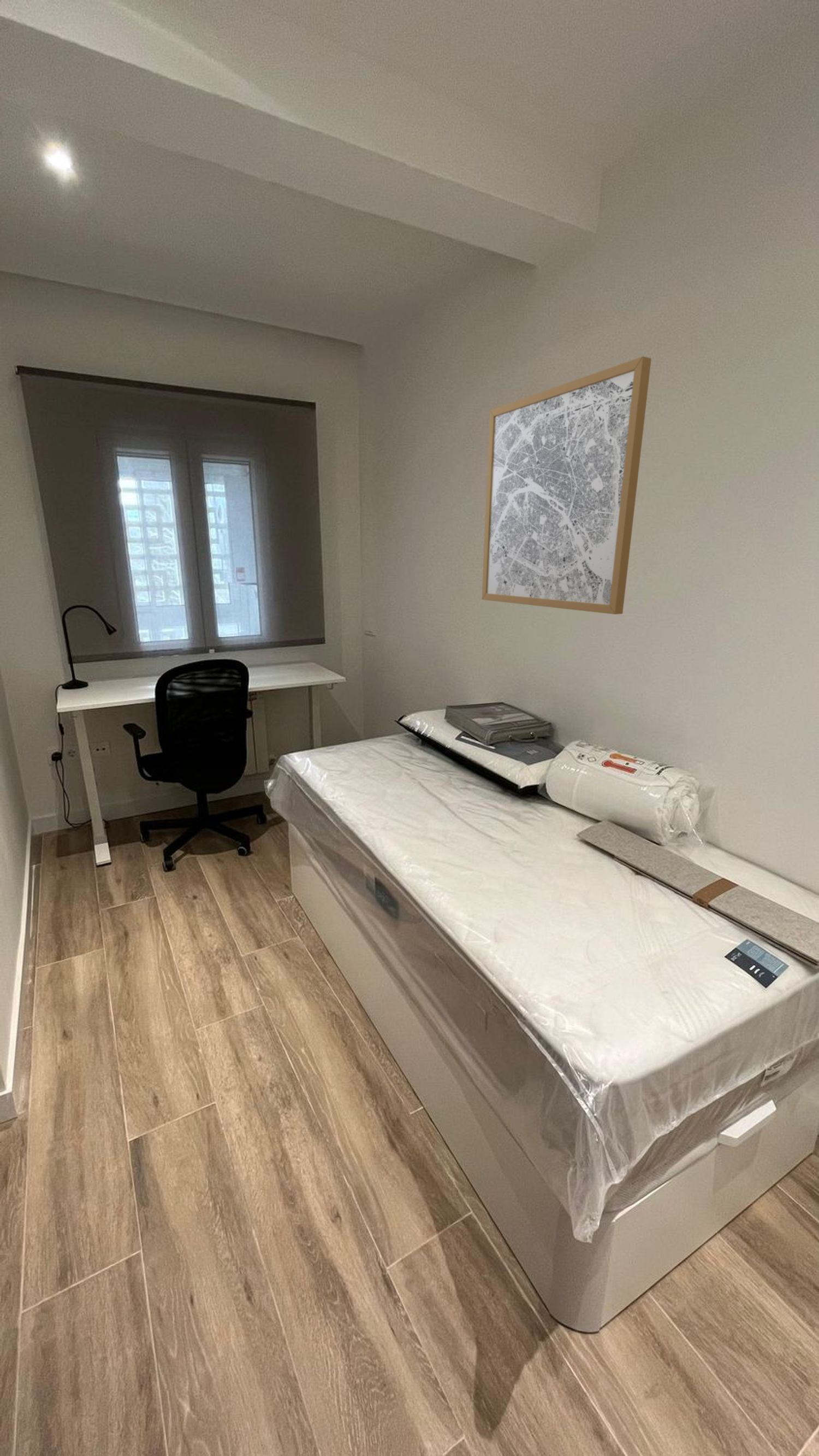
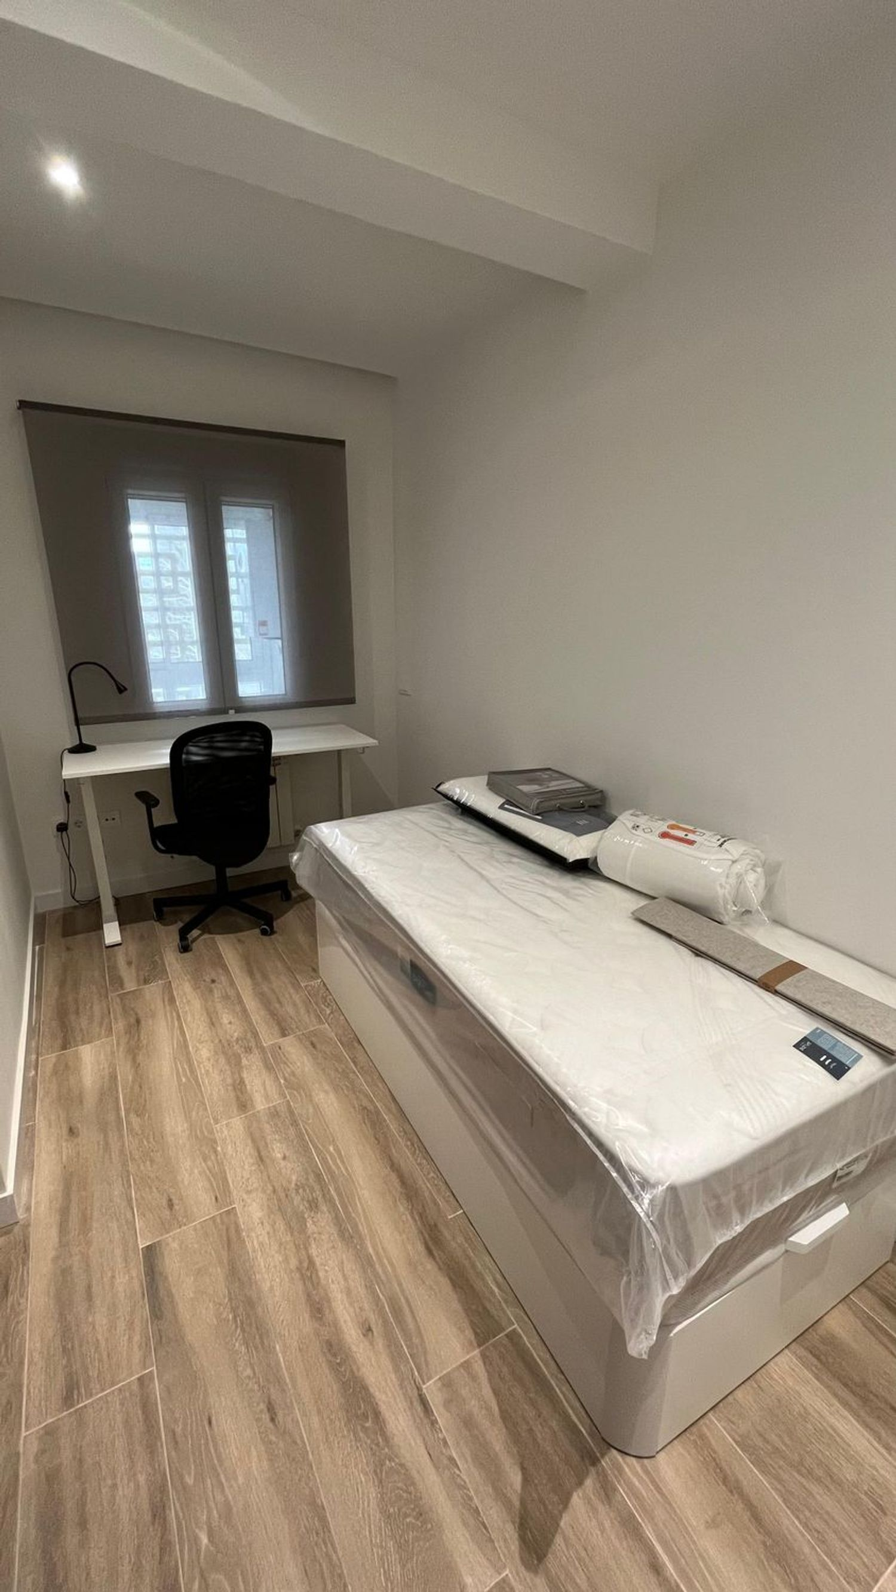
- wall art [481,356,652,615]
